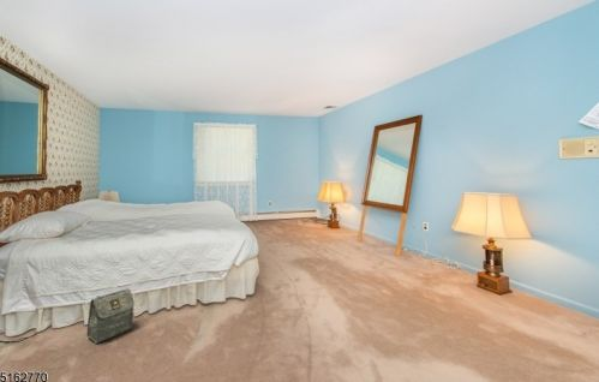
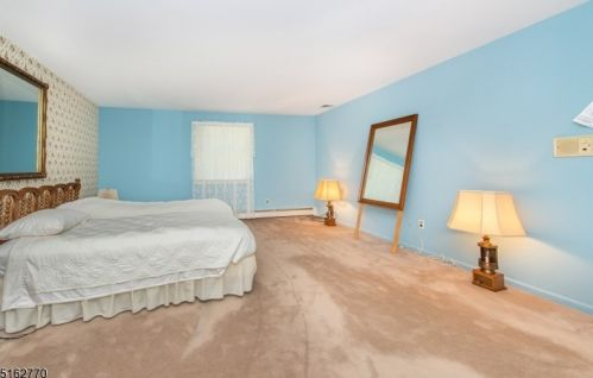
- bag [86,287,136,345]
